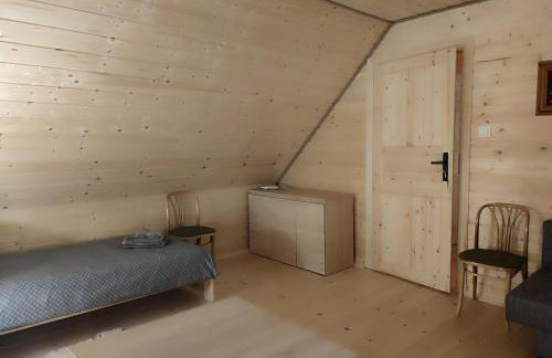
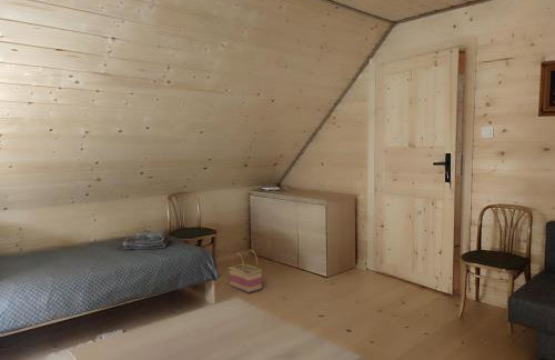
+ basket [228,249,263,294]
